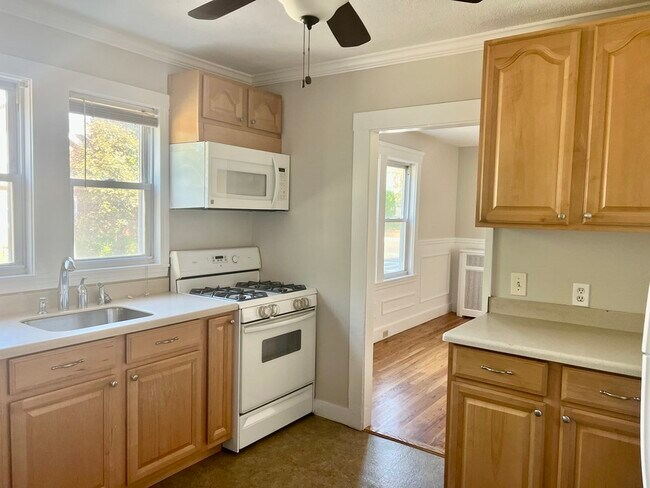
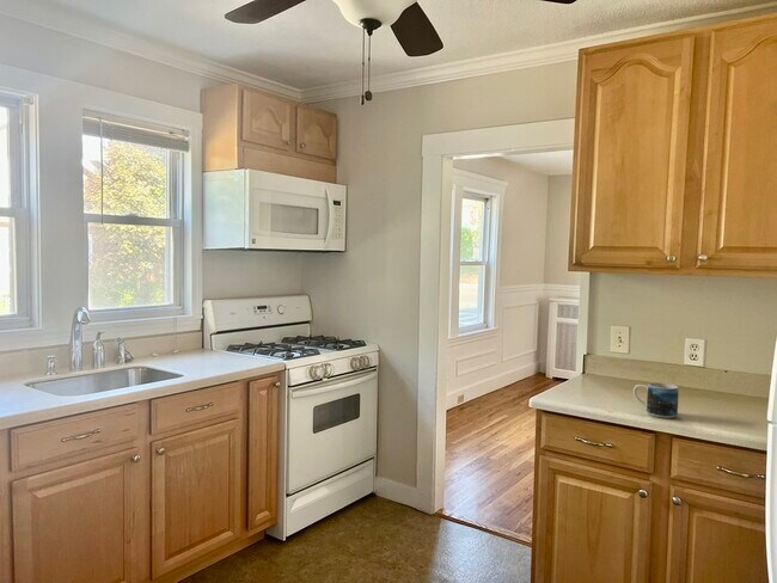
+ mug [632,381,680,419]
